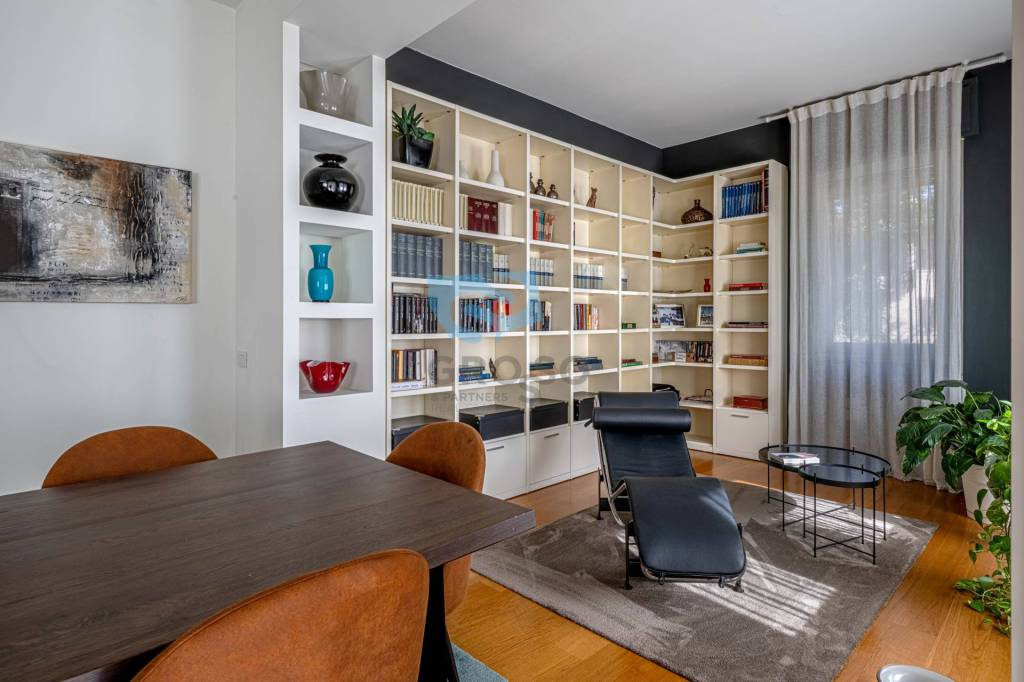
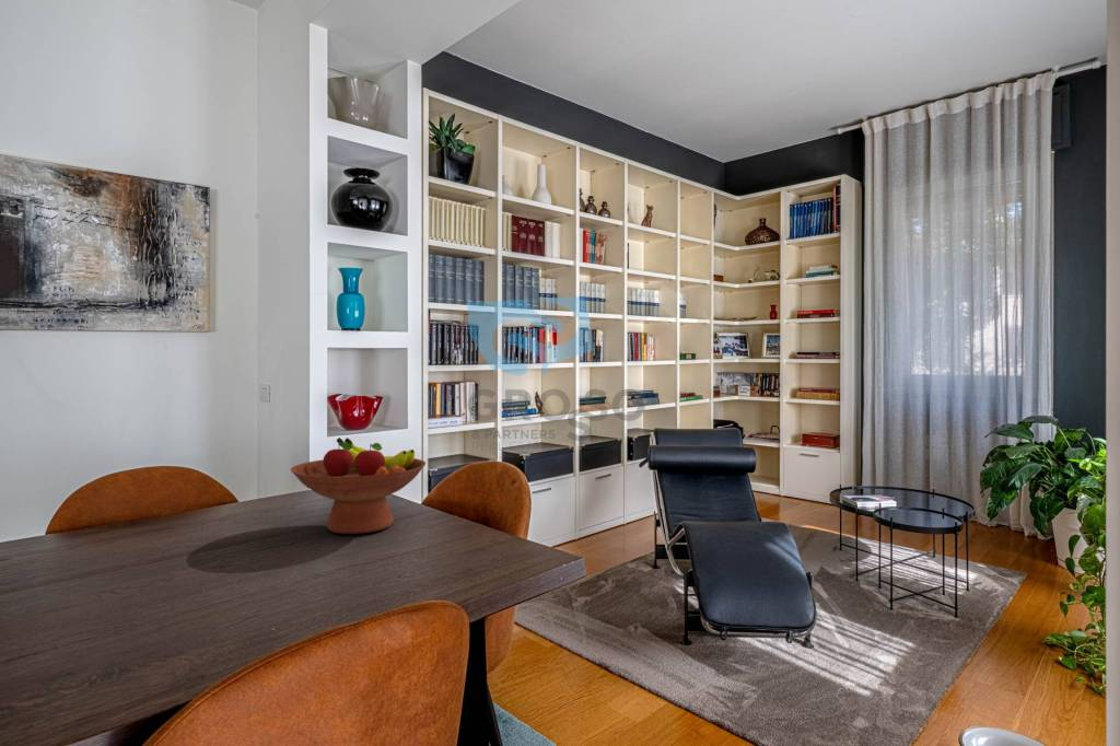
+ fruit bowl [290,436,427,535]
